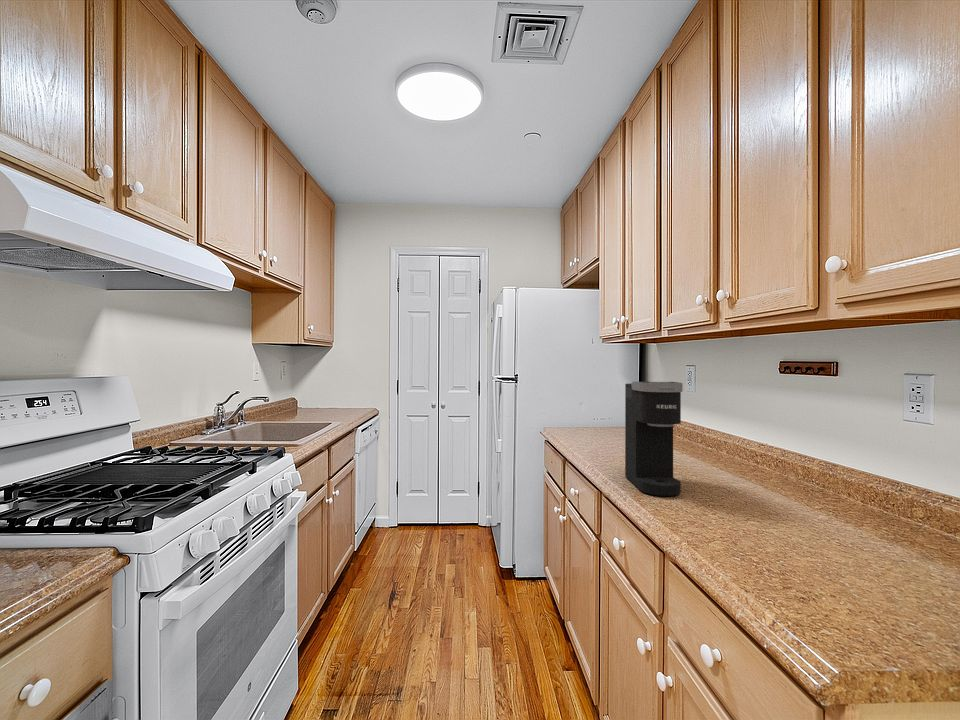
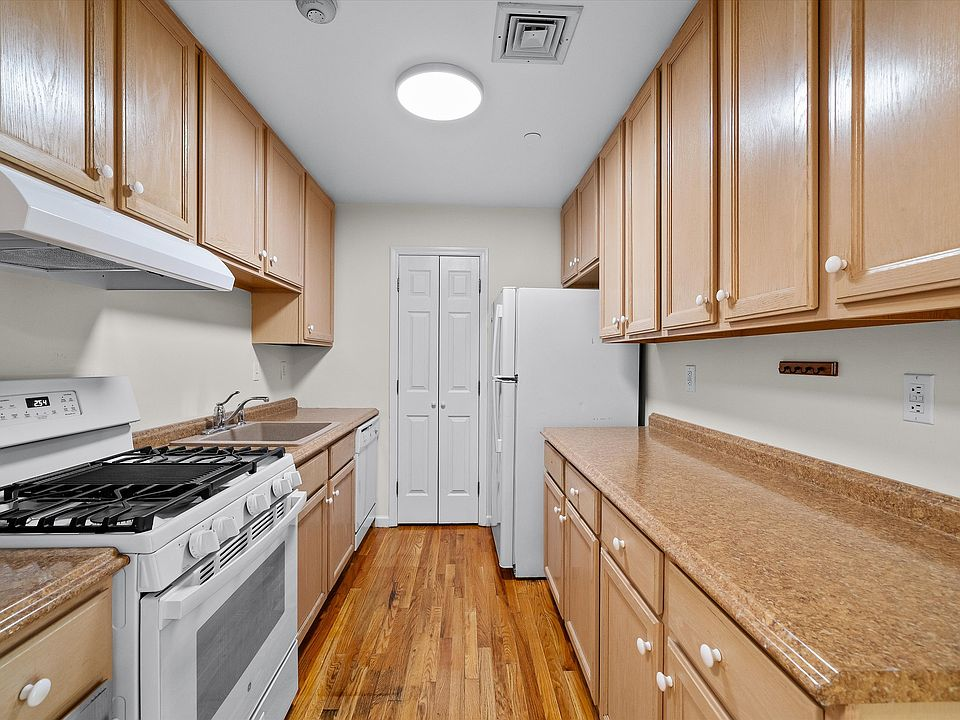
- coffee maker [624,381,684,497]
